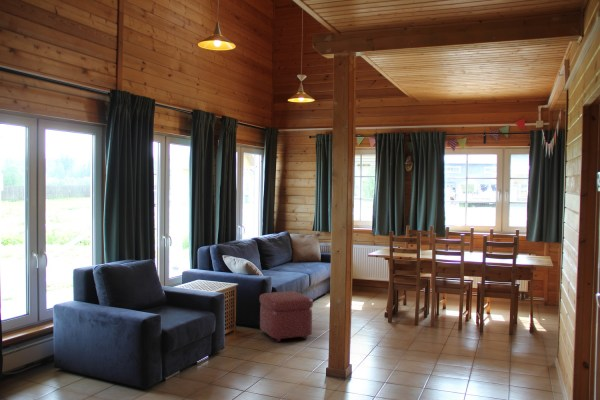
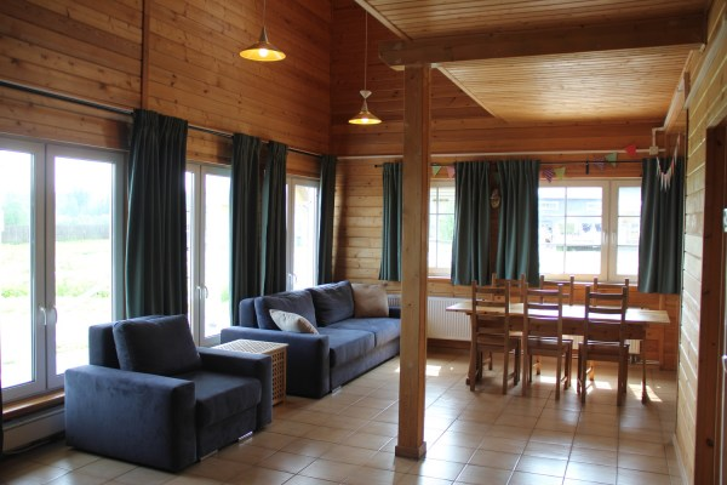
- ottoman [259,290,314,343]
